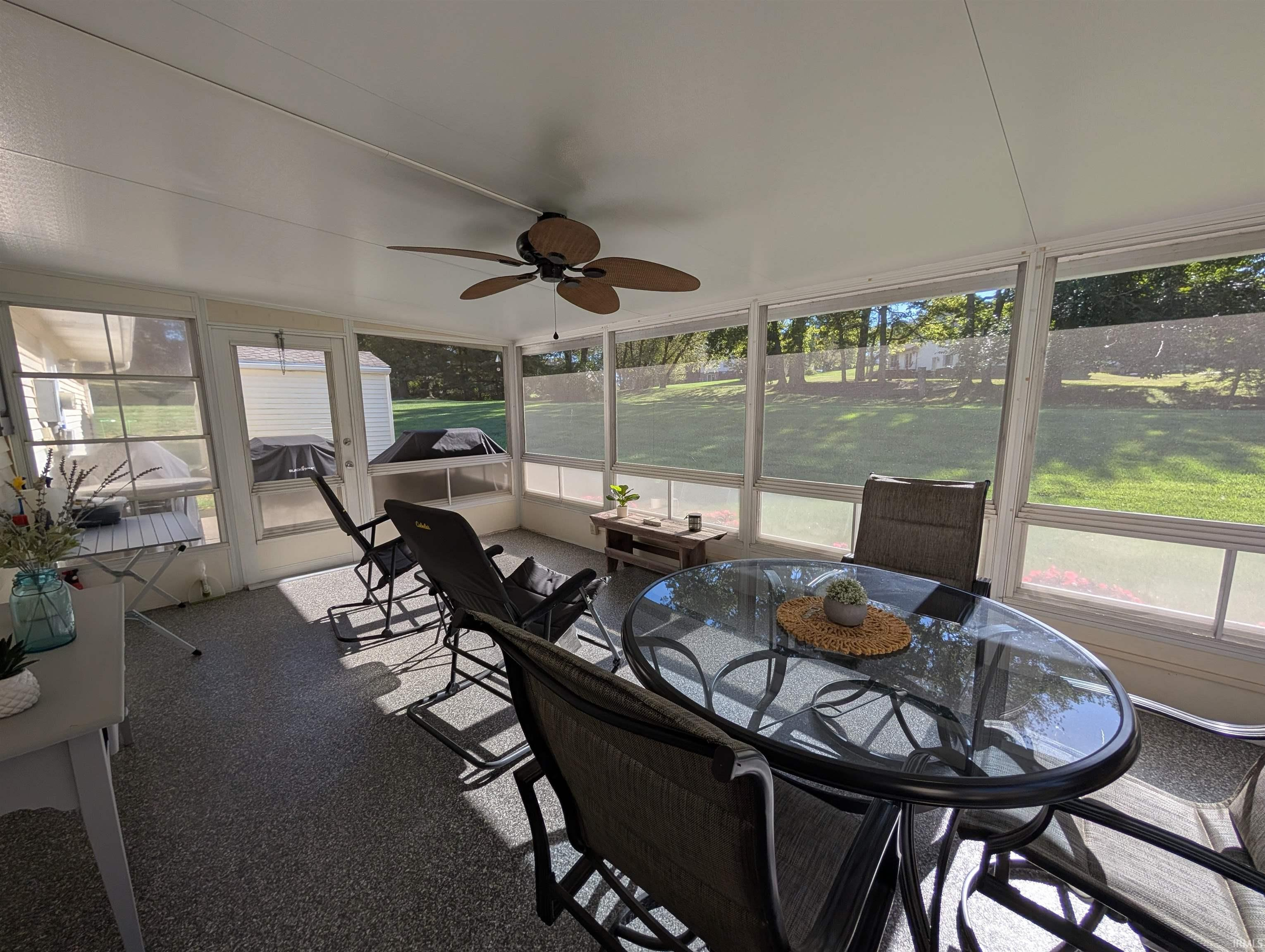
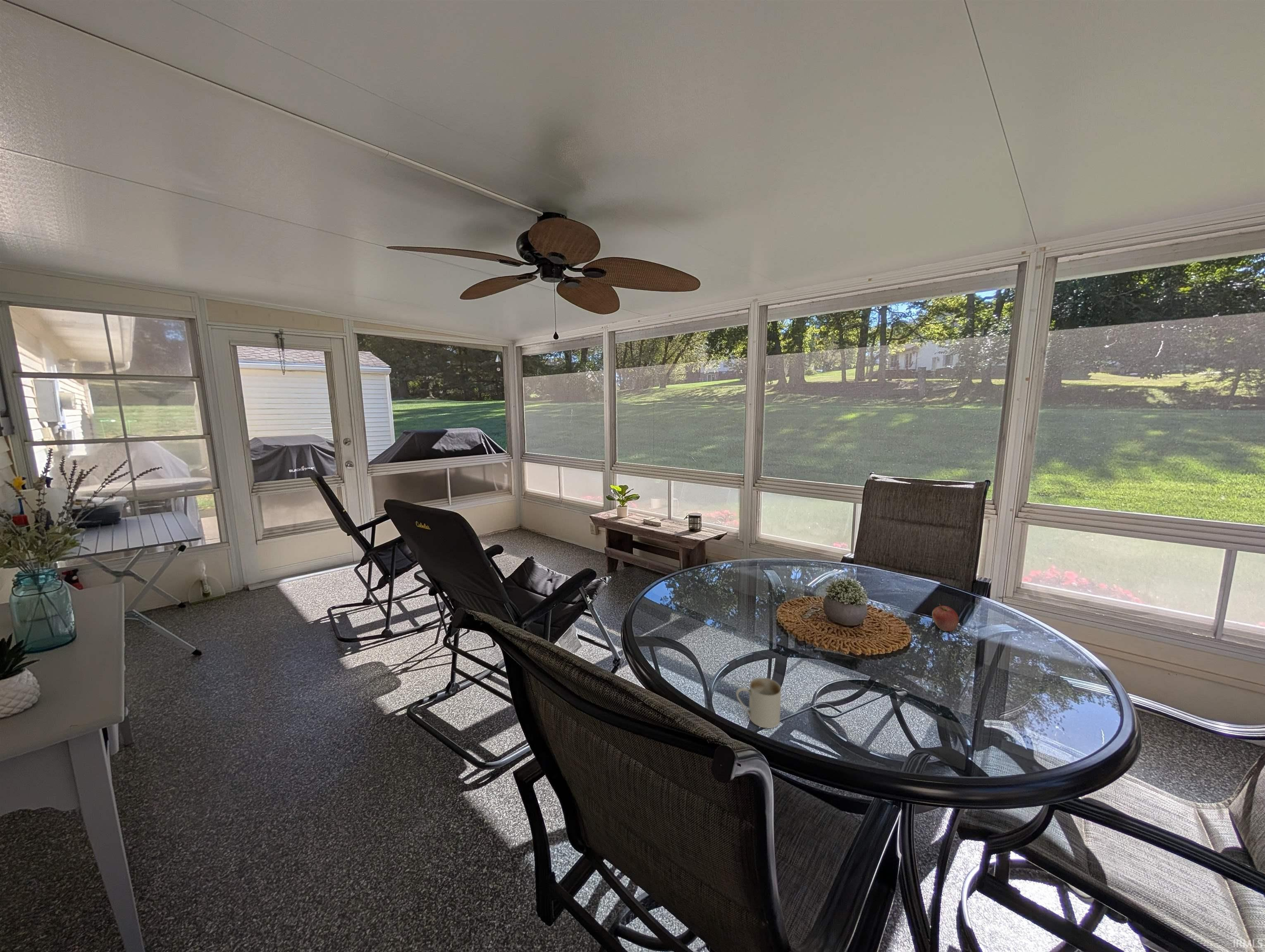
+ fruit [932,603,959,632]
+ mug [735,677,782,729]
